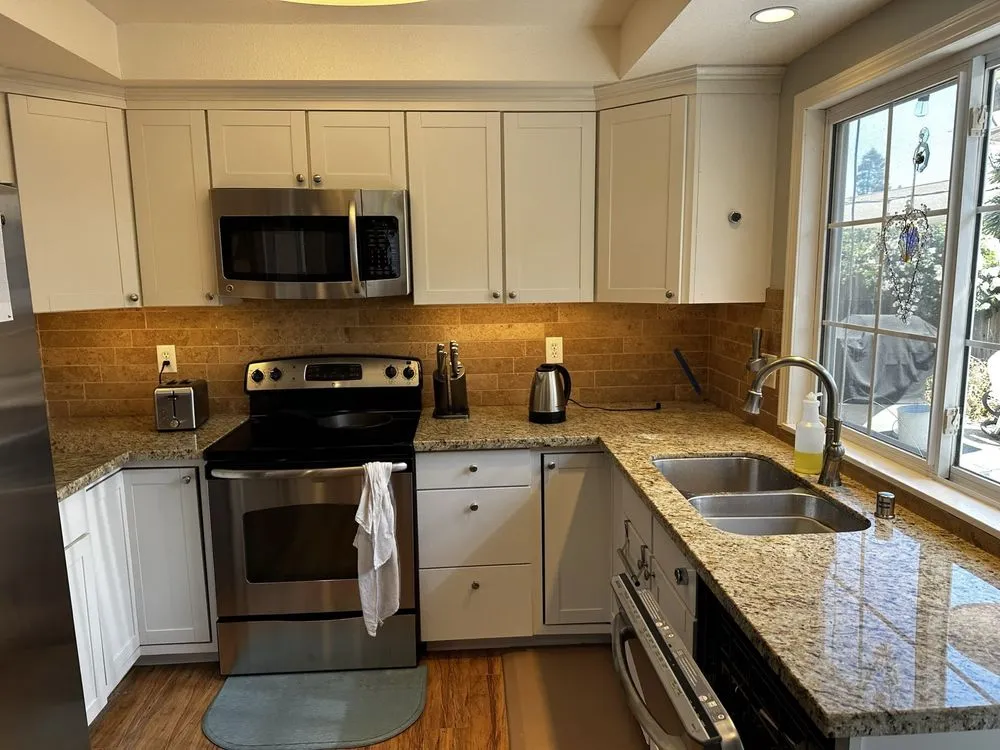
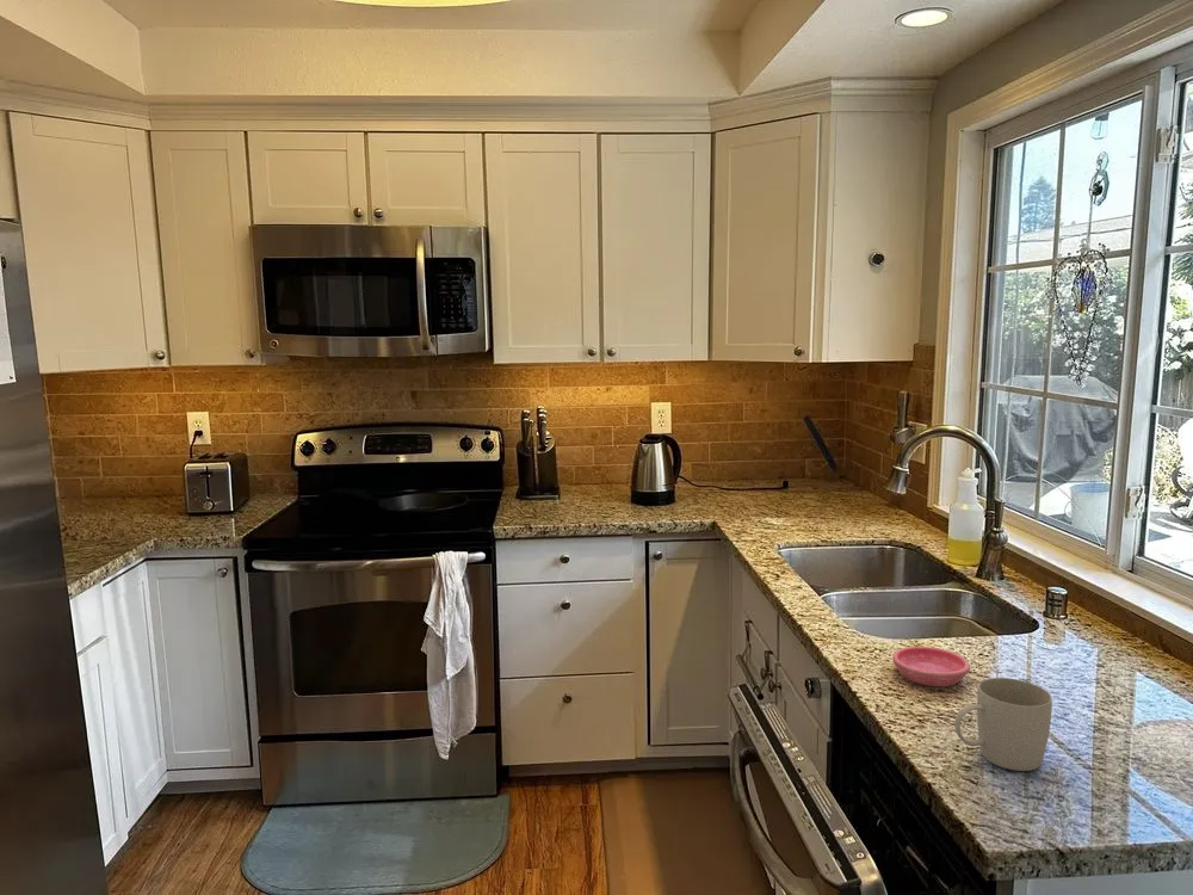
+ mug [953,677,1053,772]
+ saucer [891,646,971,687]
